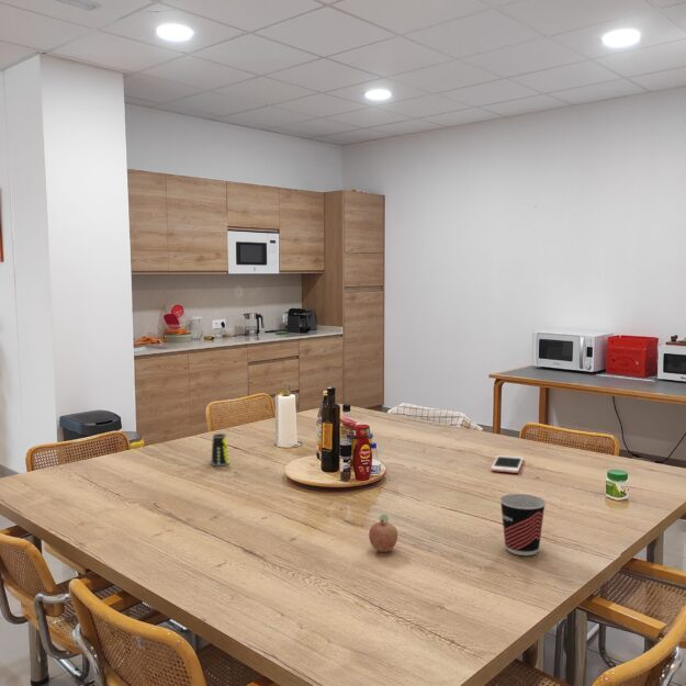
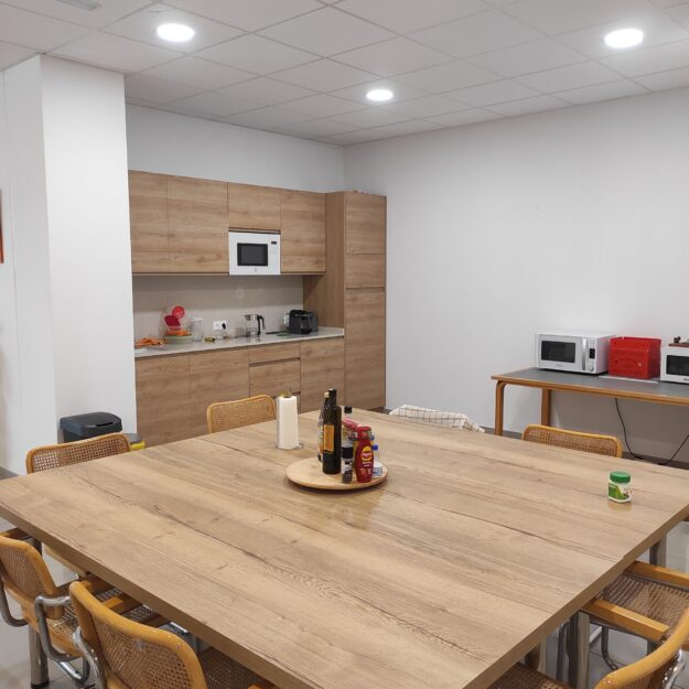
- cup [498,493,547,556]
- fruit [368,513,398,553]
- cell phone [490,454,525,474]
- cup [210,432,230,466]
